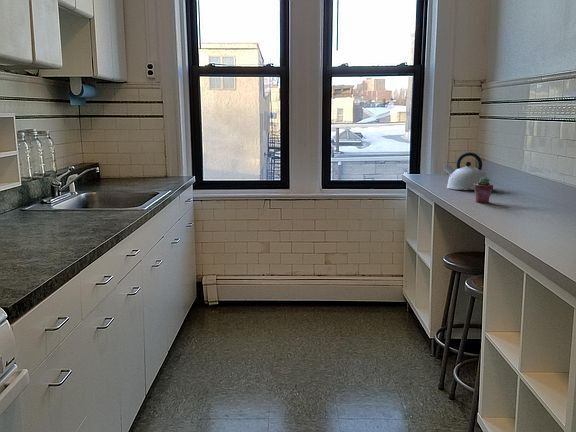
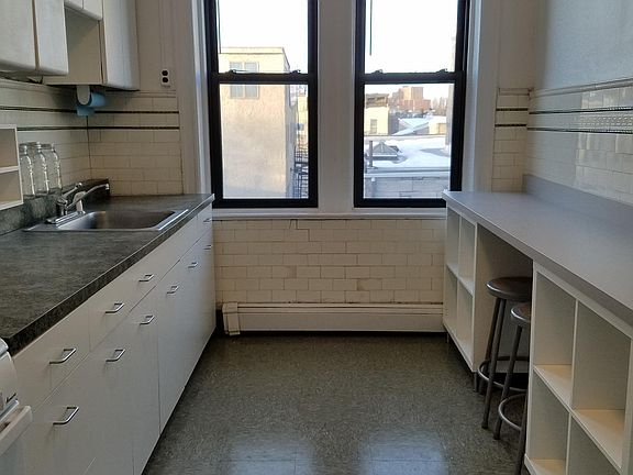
- kettle [442,151,488,191]
- potted succulent [473,177,494,204]
